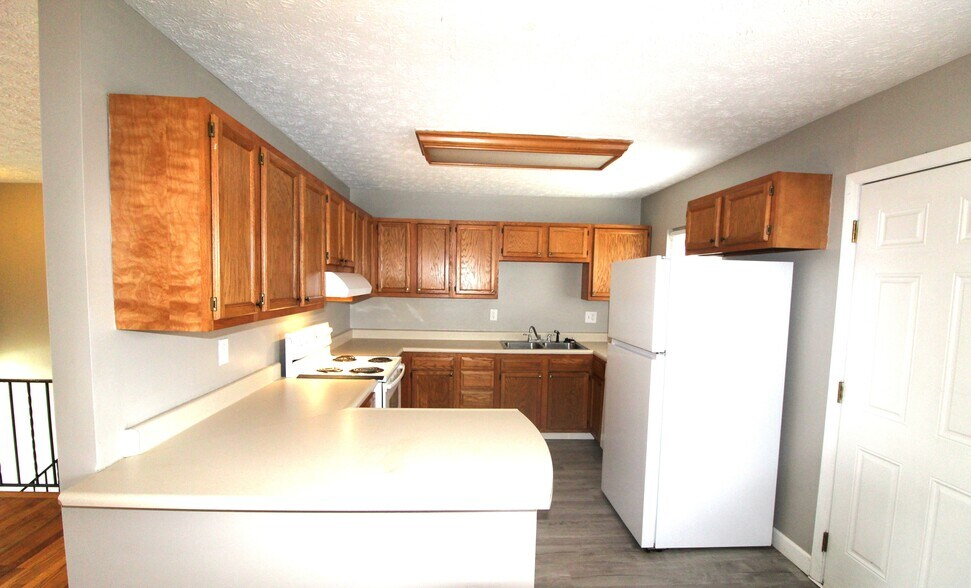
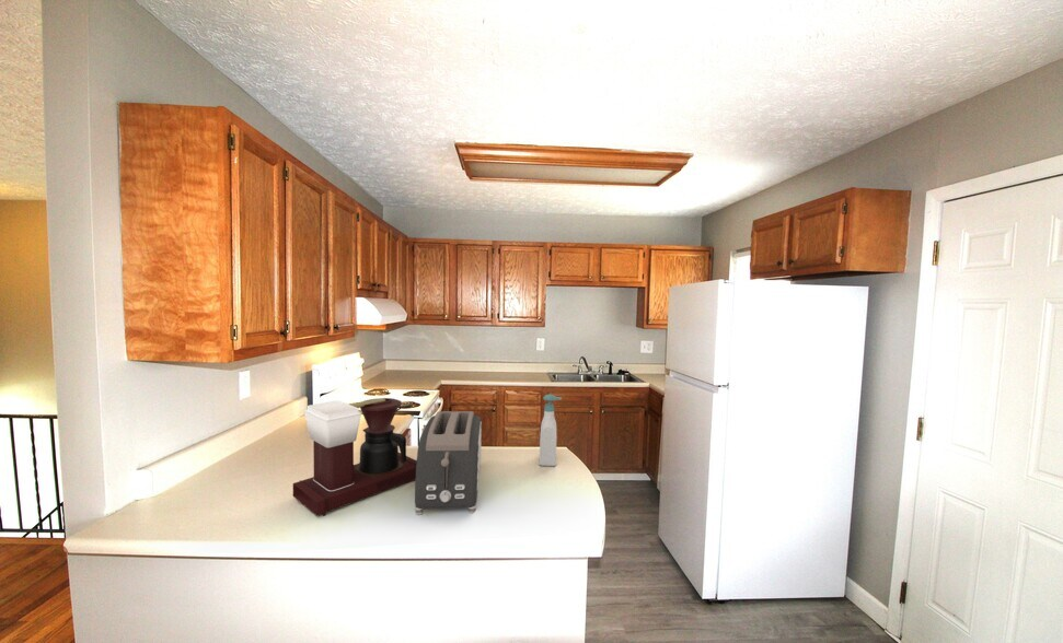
+ coffee maker [292,397,417,517]
+ soap bottle [539,394,563,467]
+ toaster [414,410,483,516]
